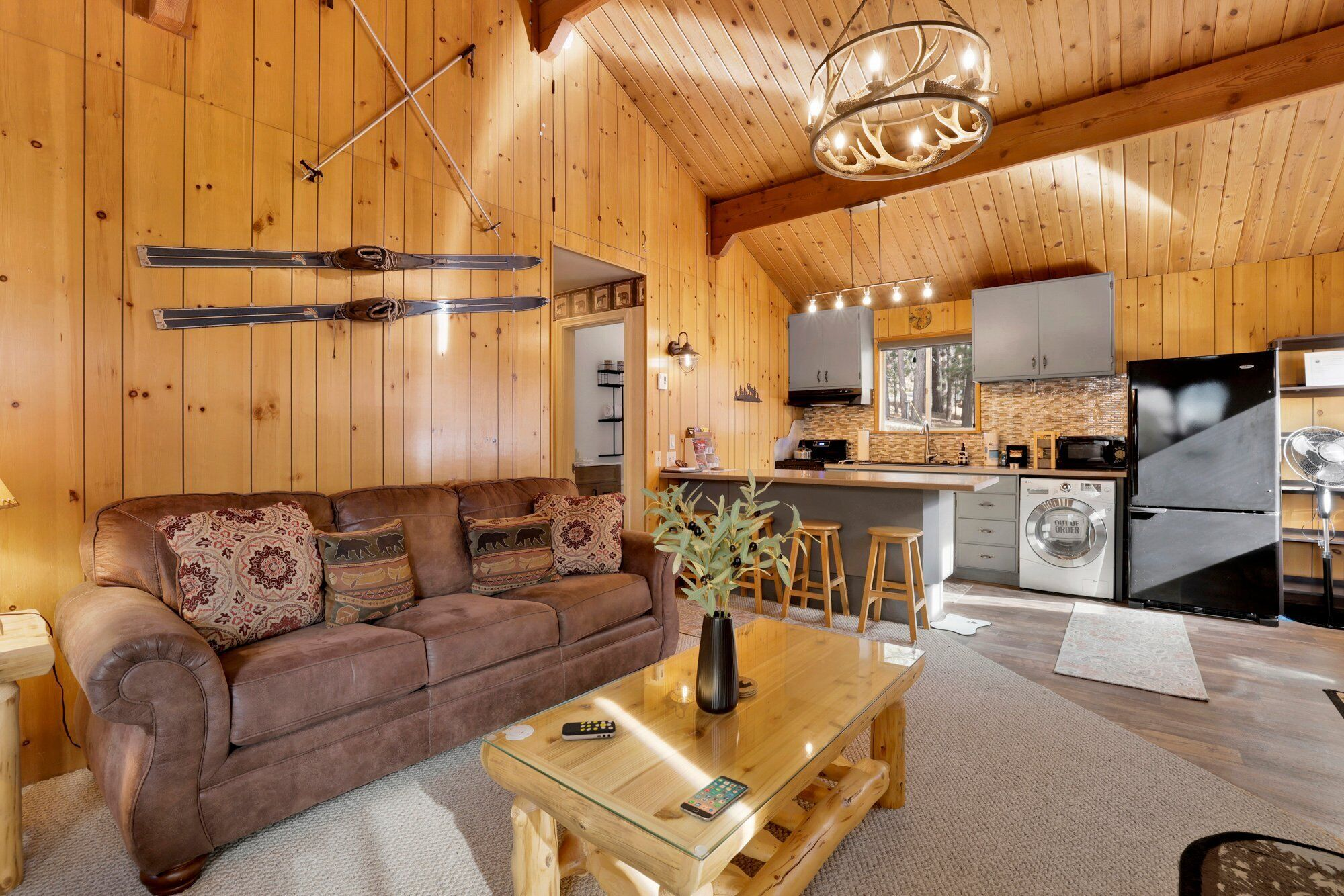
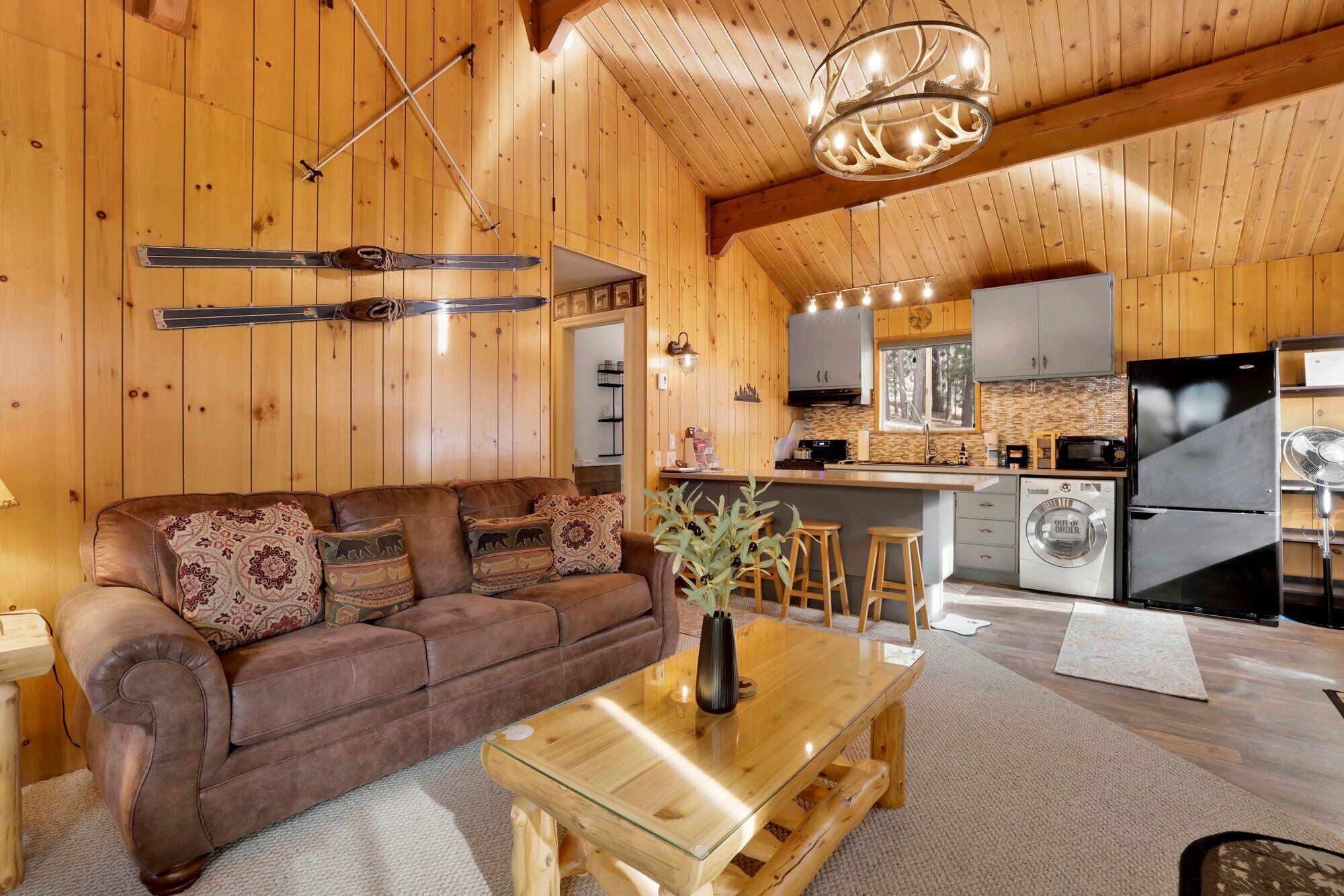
- remote control [561,719,616,741]
- smartphone [679,775,749,821]
